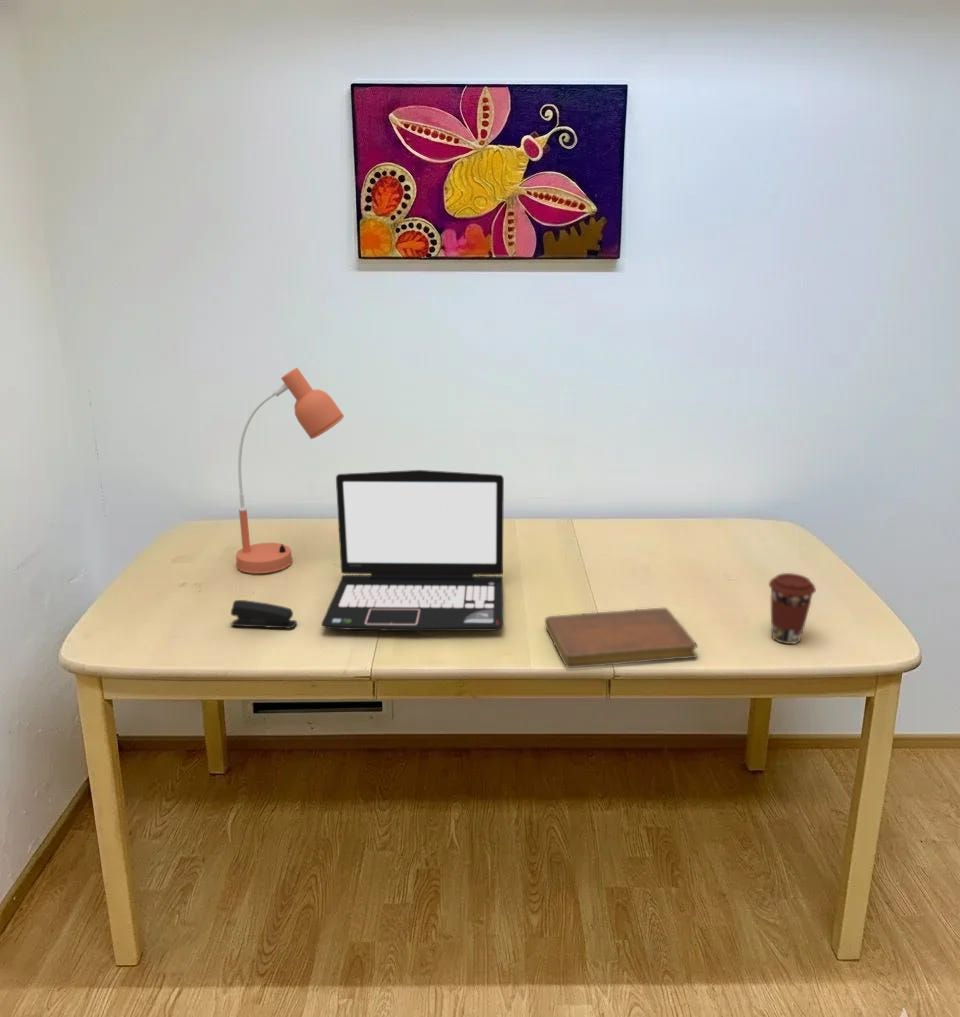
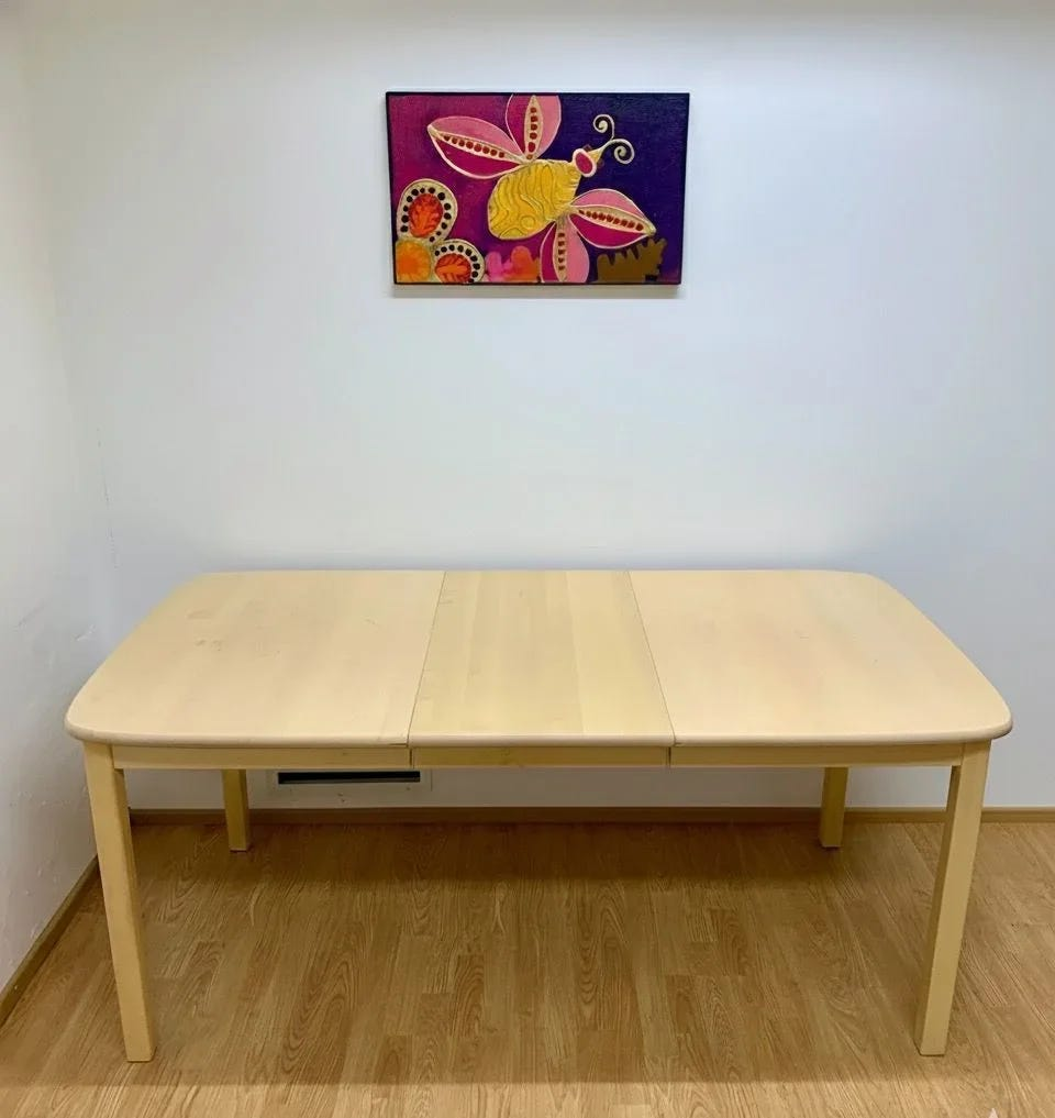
- laptop [321,469,505,632]
- stapler [230,599,298,629]
- notebook [544,606,698,669]
- coffee cup [768,572,817,645]
- desk lamp [235,367,345,575]
